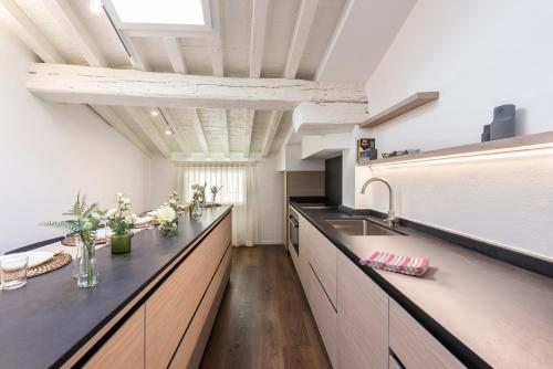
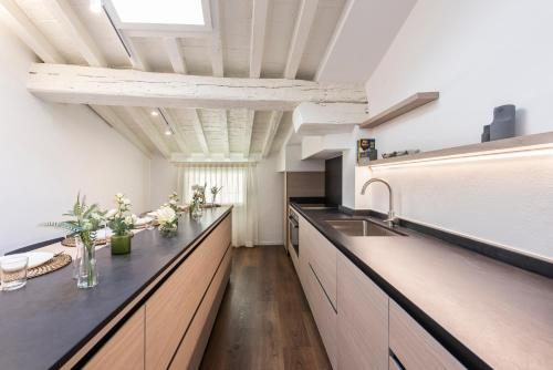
- dish towel [358,250,430,277]
